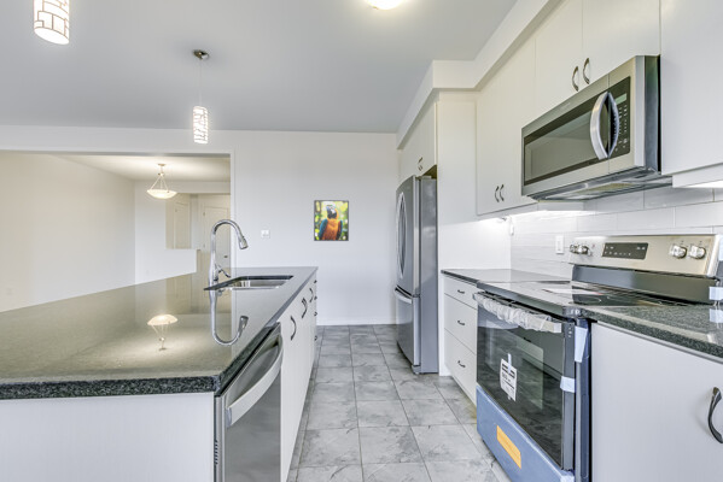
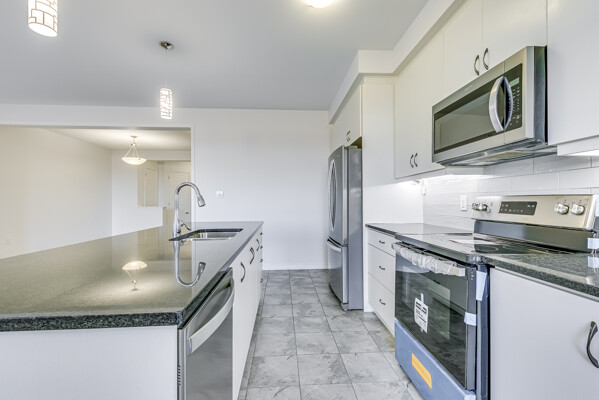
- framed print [313,199,350,242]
